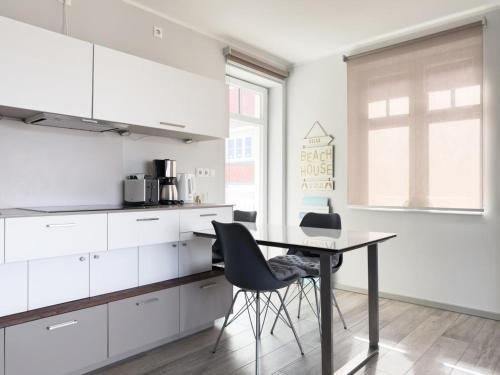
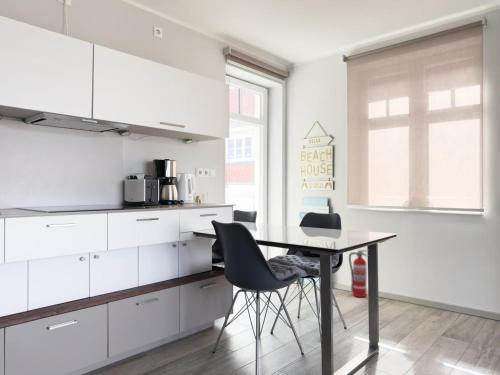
+ fire extinguisher [348,249,368,298]
